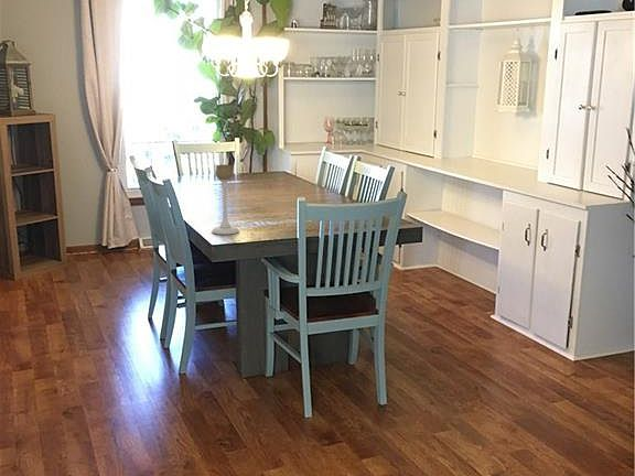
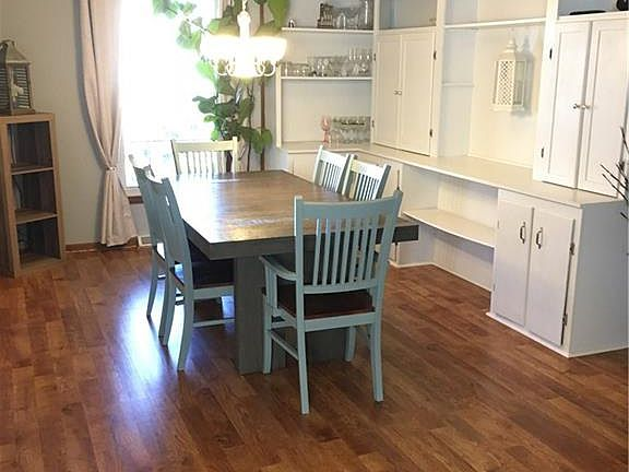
- candle holder [211,164,240,236]
